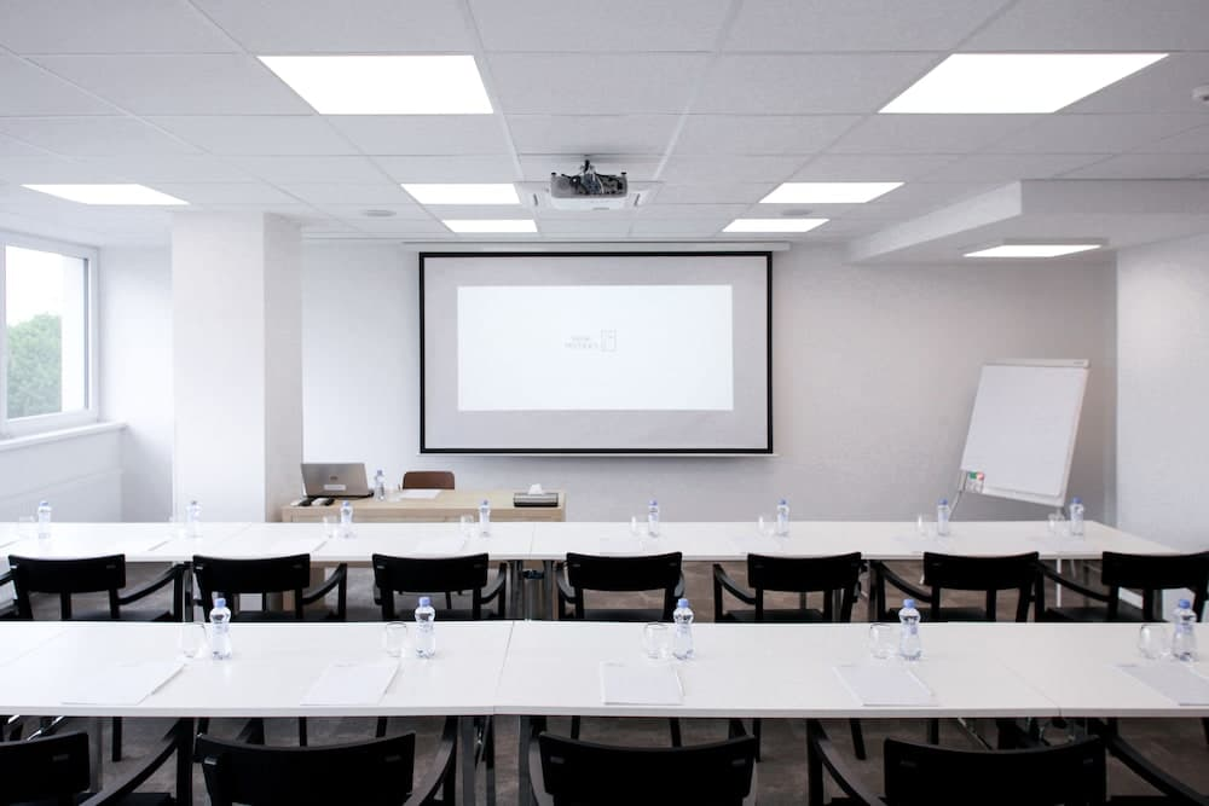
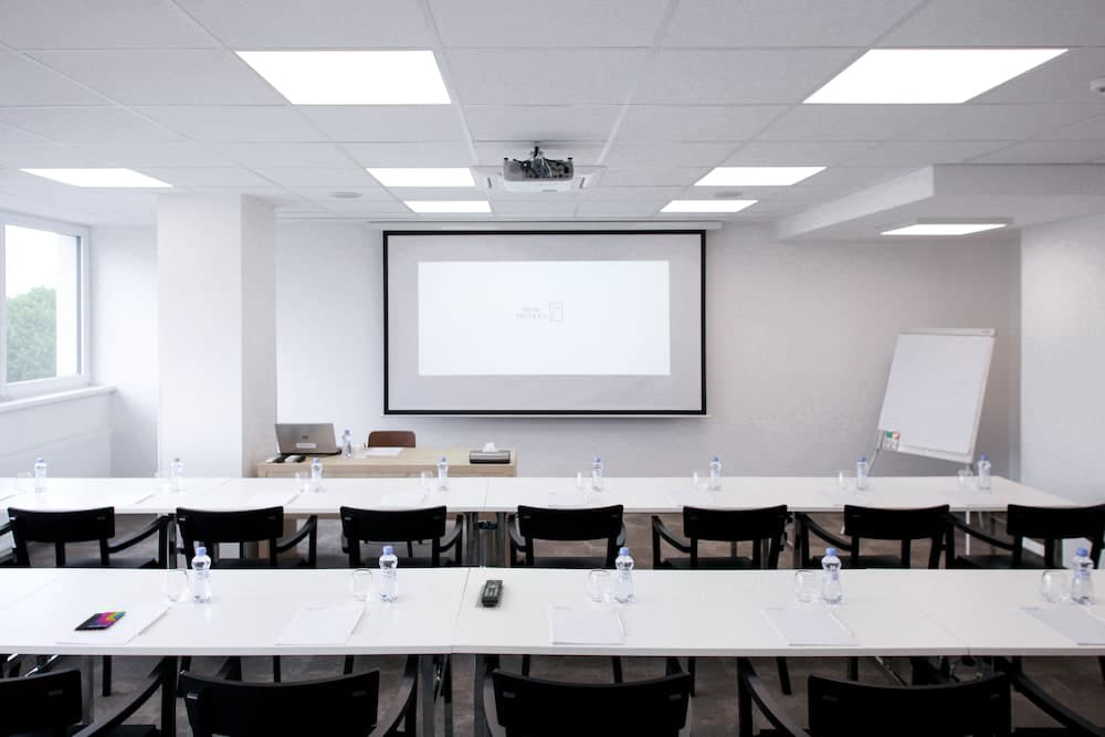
+ smartphone [74,610,127,631]
+ remote control [480,579,504,607]
